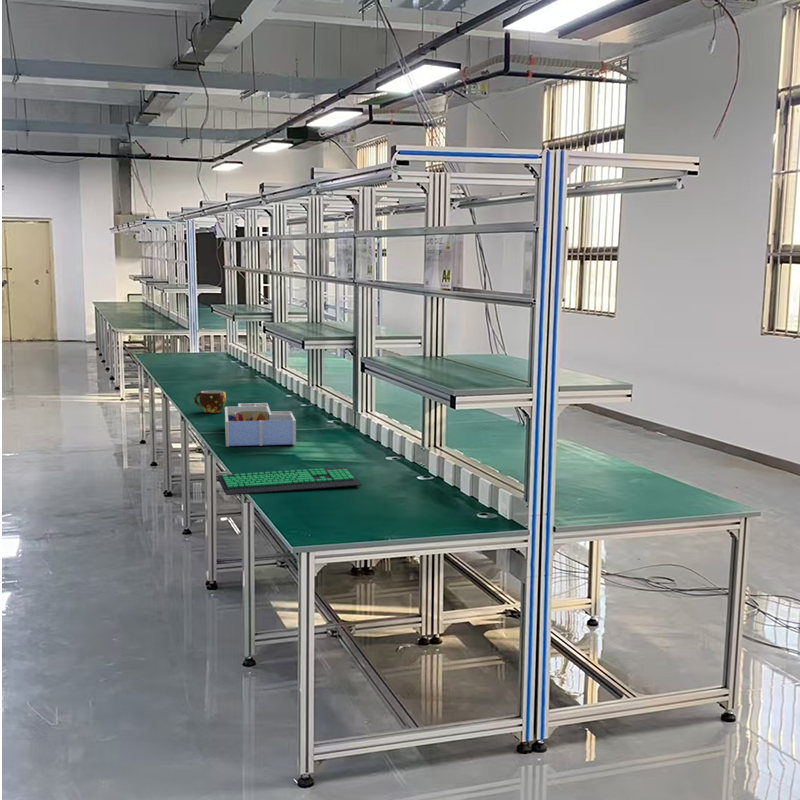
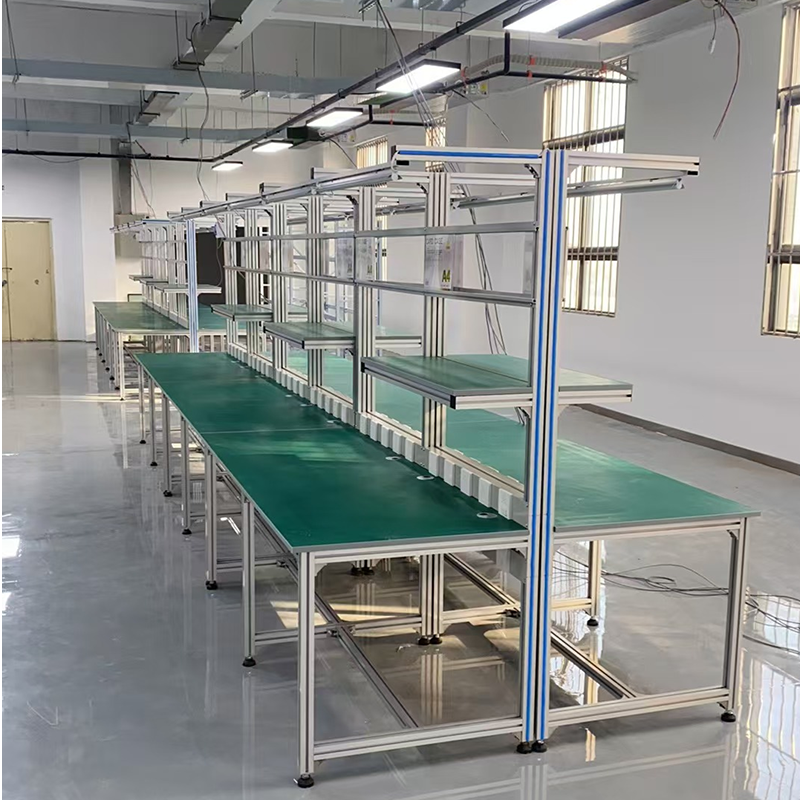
- cup [193,389,227,414]
- computer keyboard [217,466,362,496]
- desk organizer [224,402,297,447]
